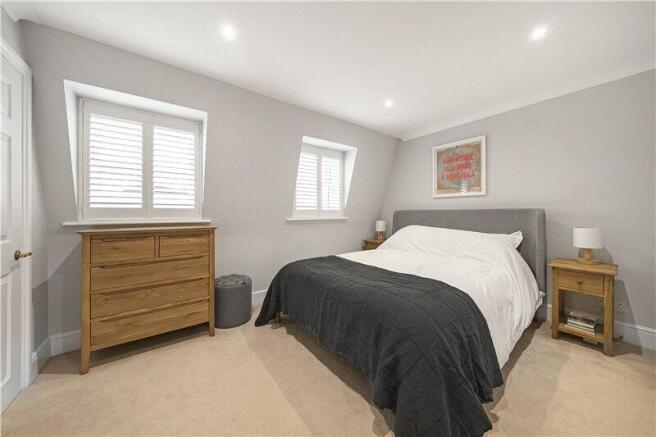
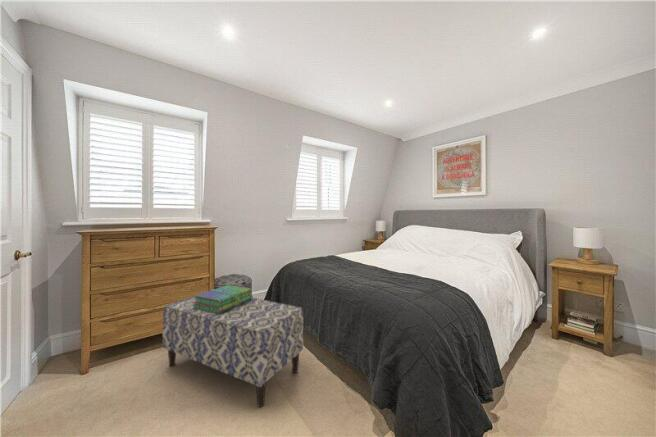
+ stack of books [193,284,254,314]
+ bench [162,295,304,408]
